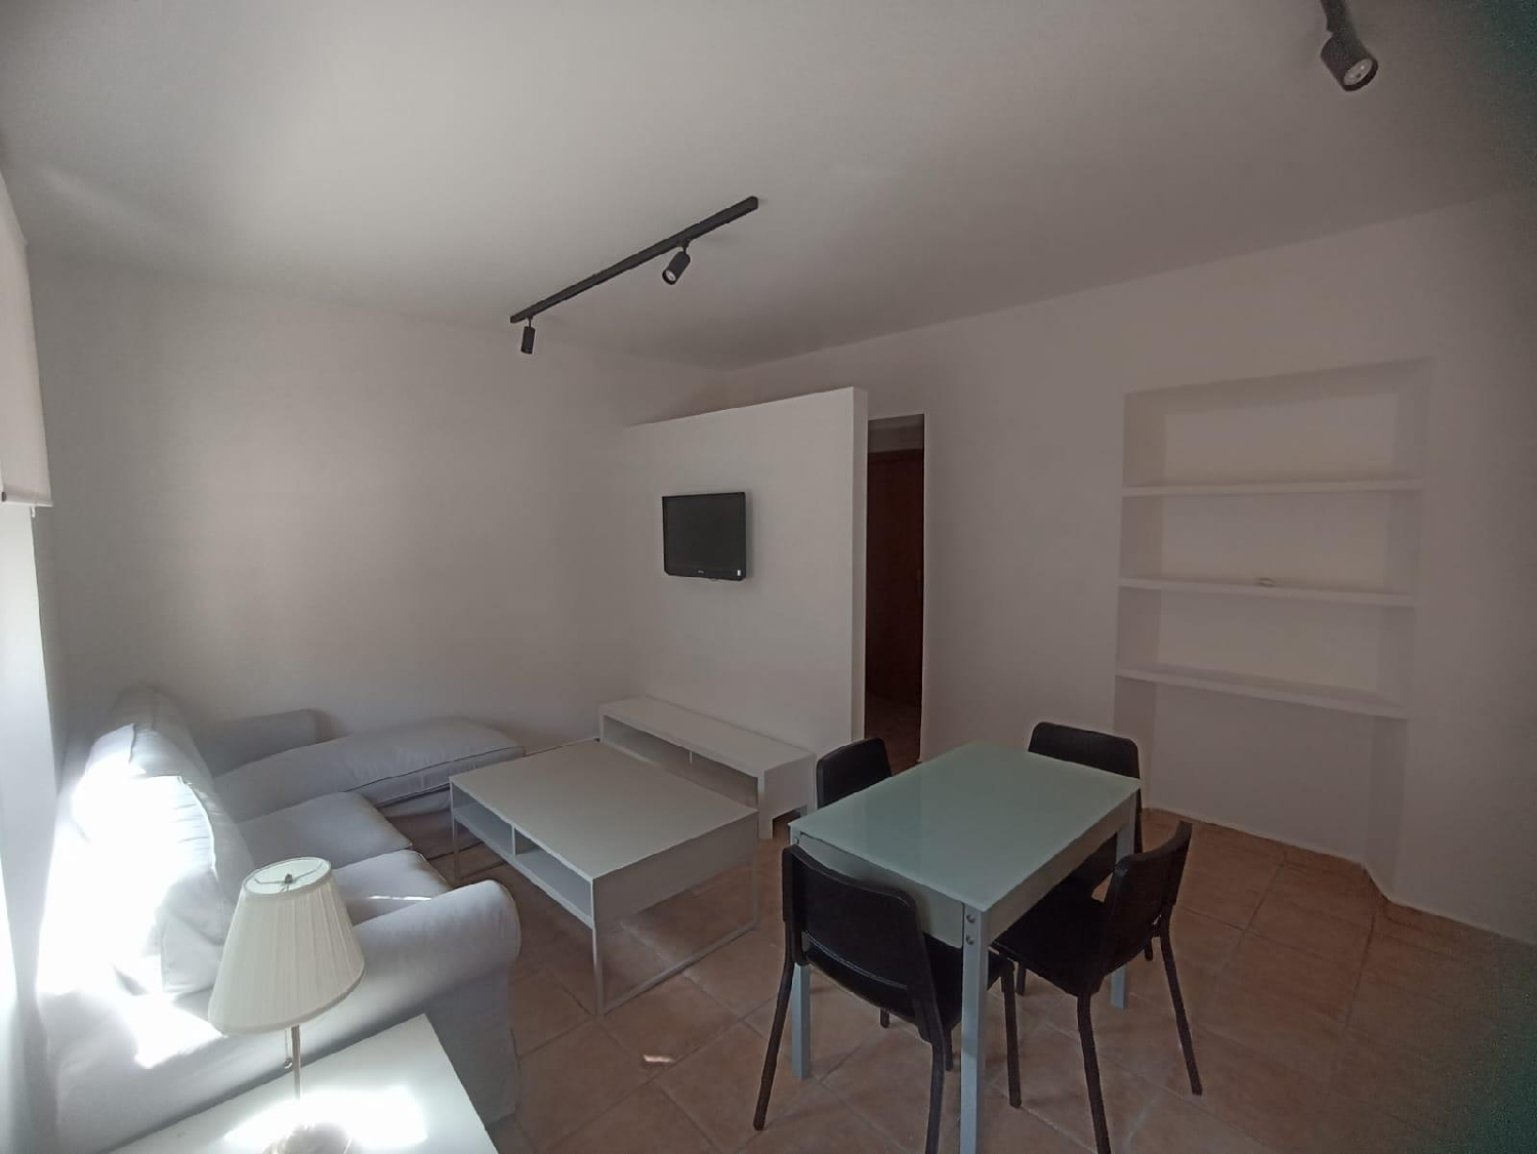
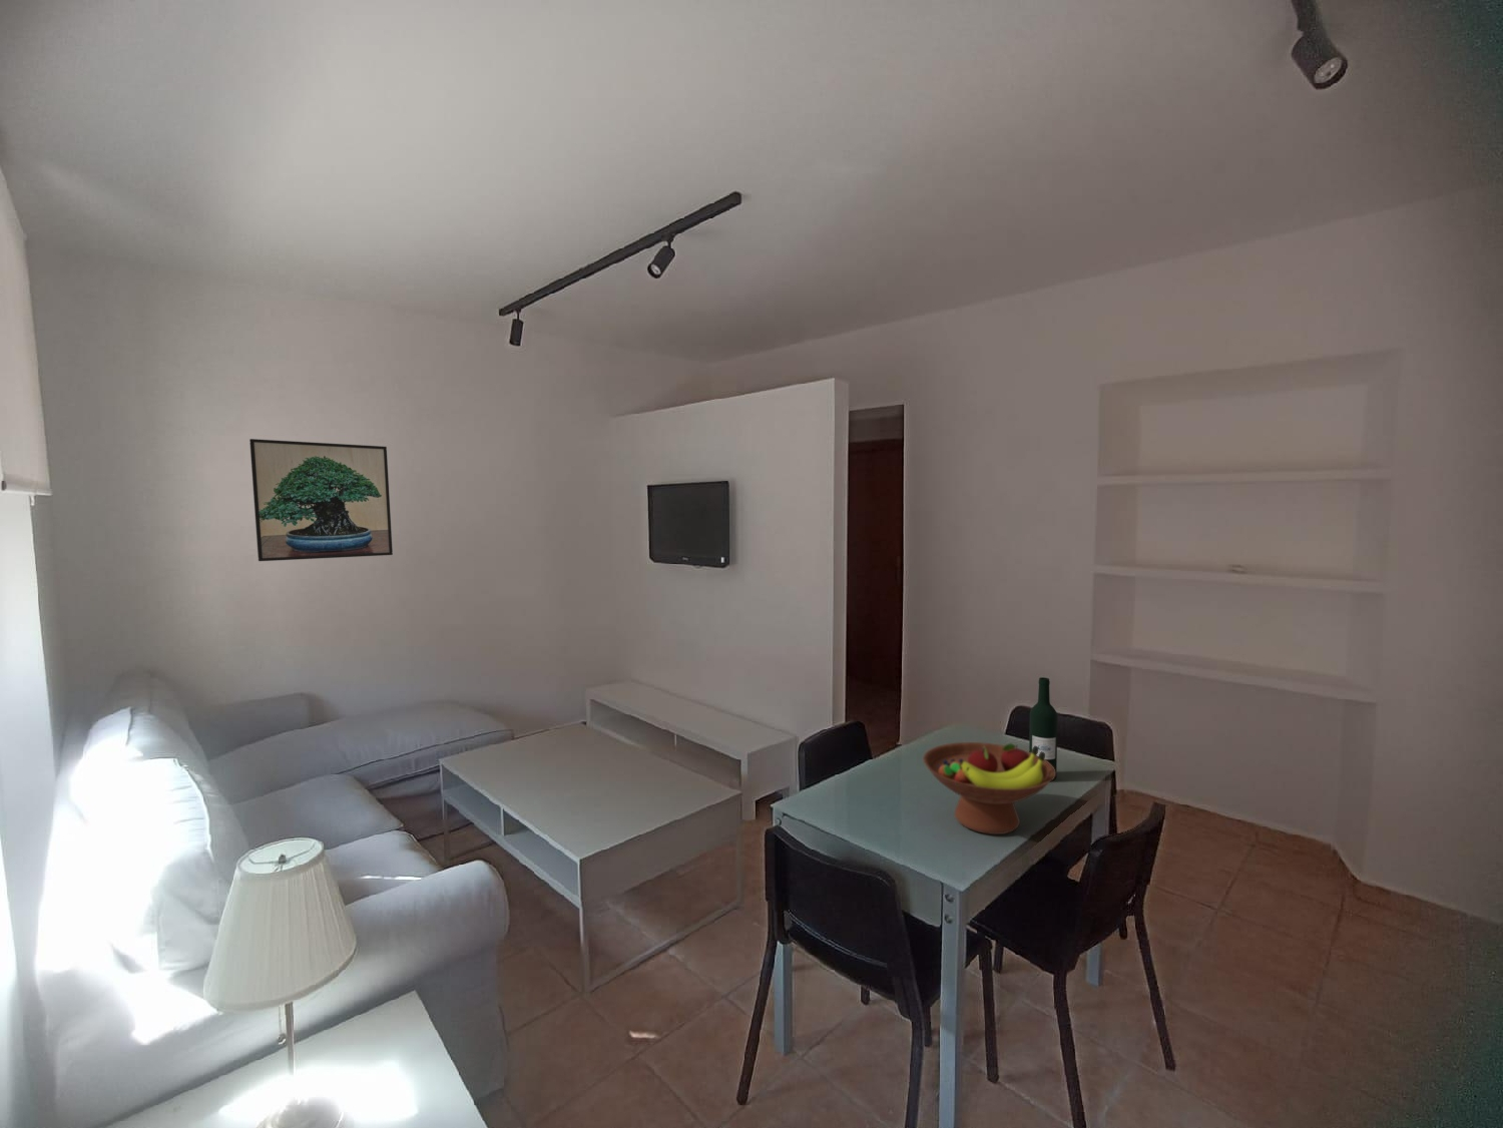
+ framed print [249,437,394,562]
+ fruit bowl [922,742,1055,835]
+ wine bottle [1028,677,1059,781]
